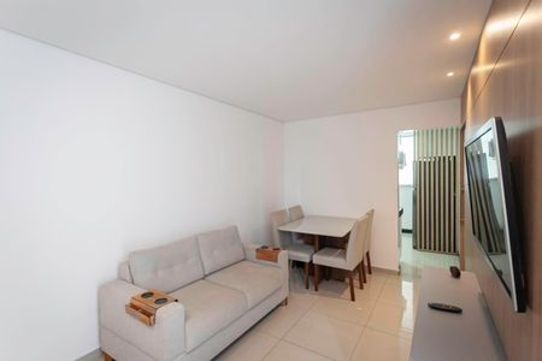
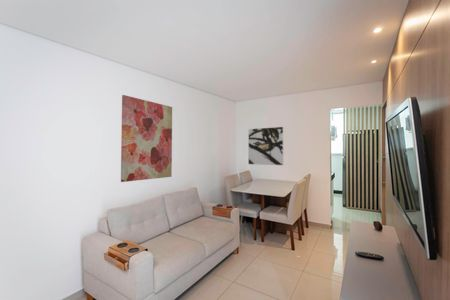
+ wall art [120,94,173,183]
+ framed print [247,126,285,166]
